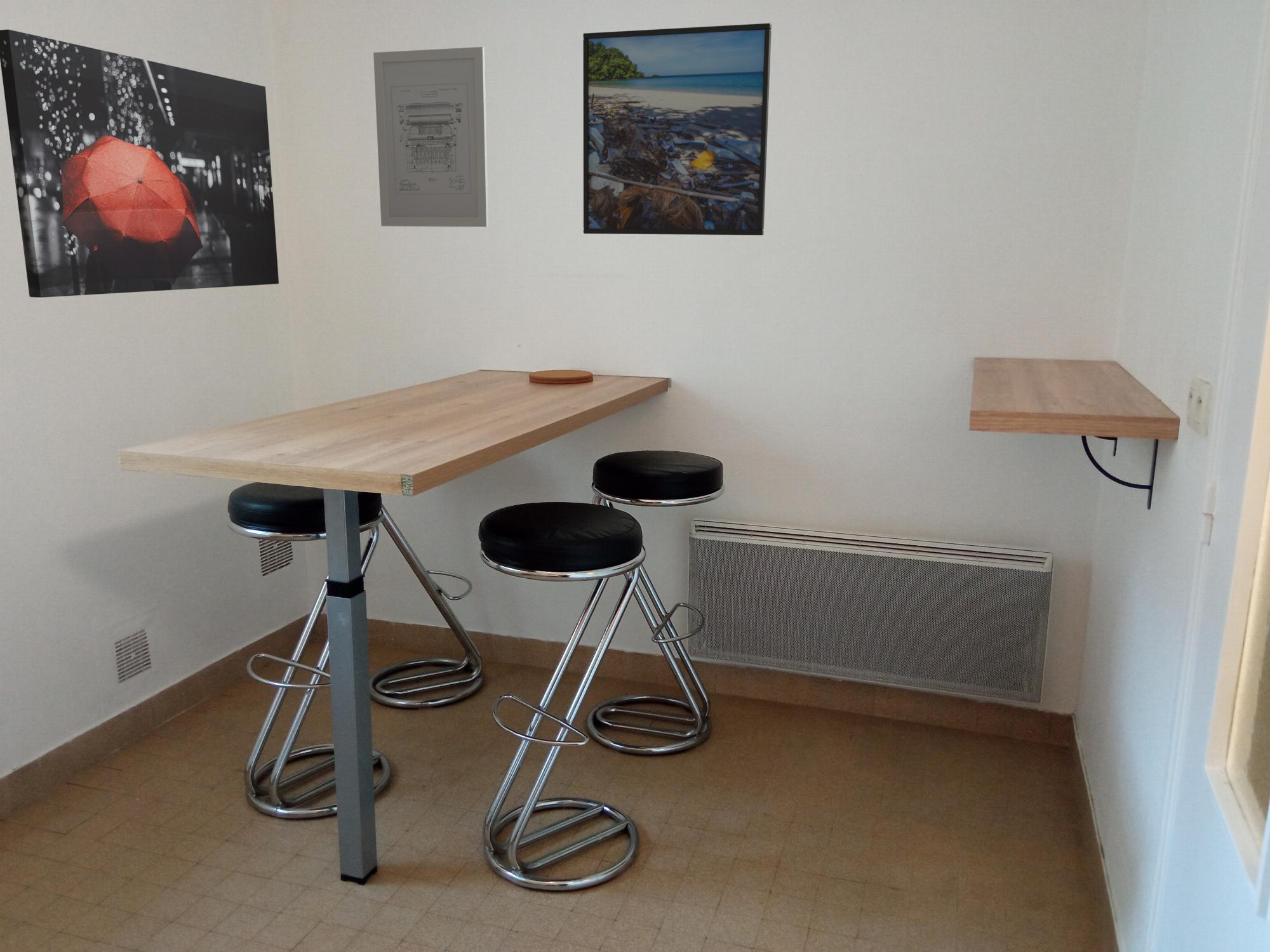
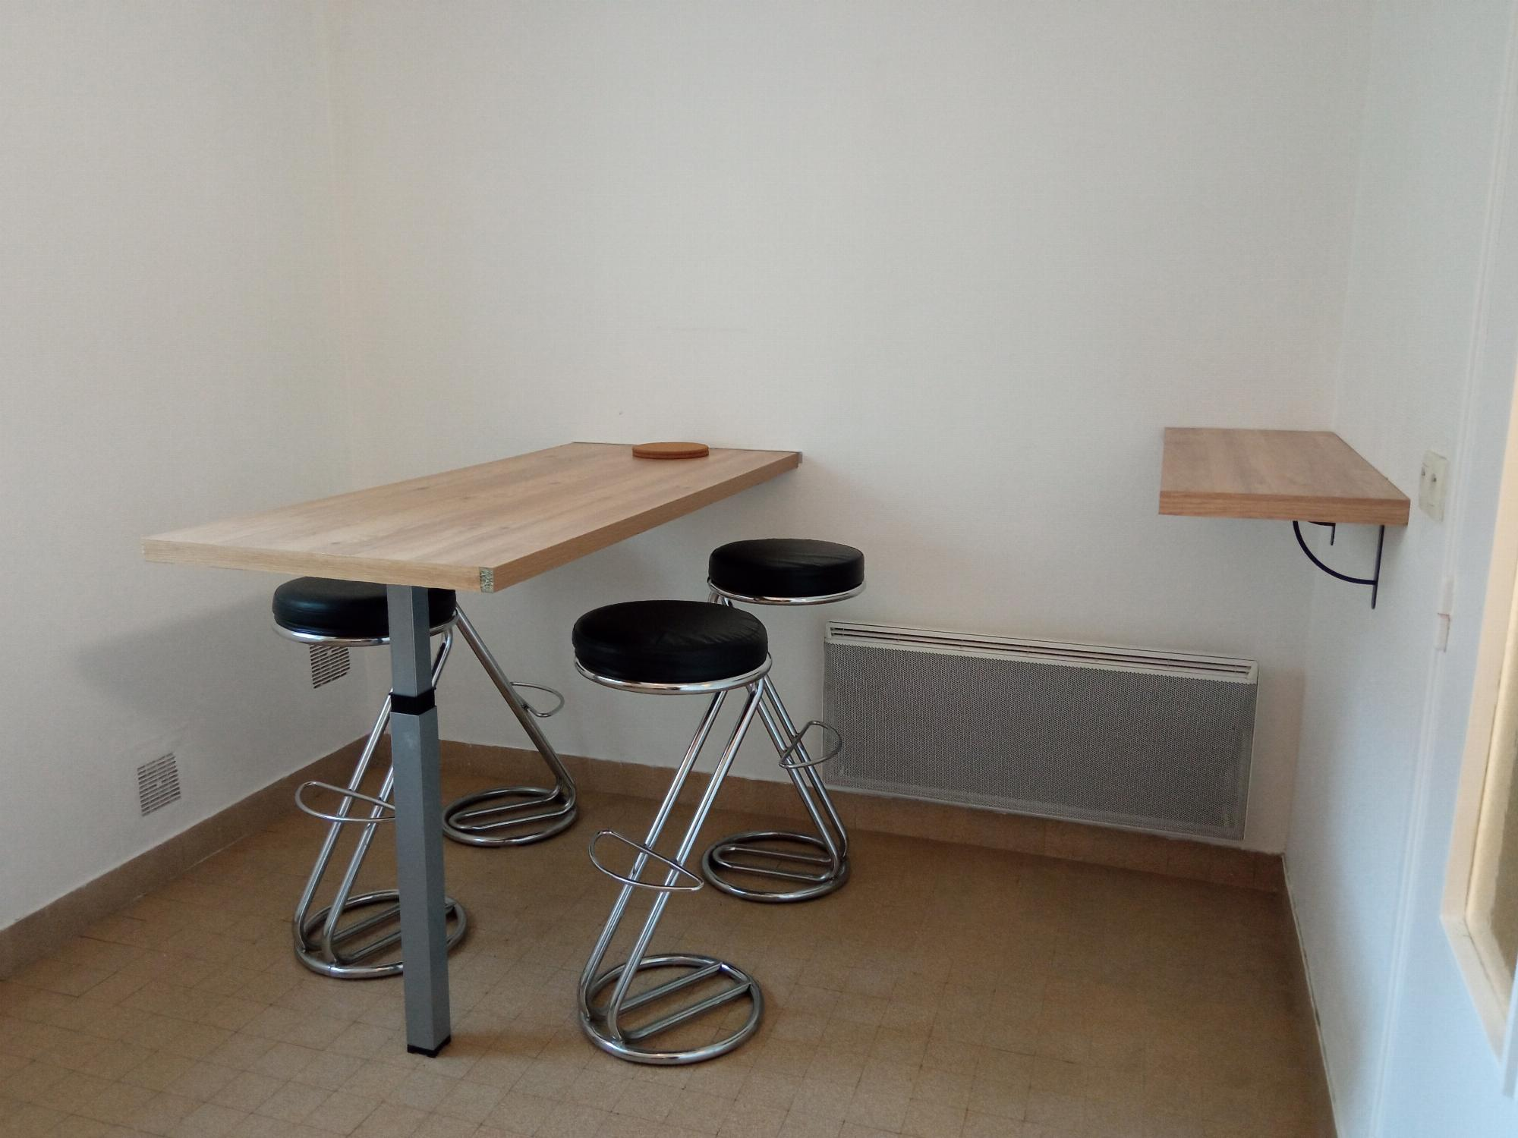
- wall art [0,29,279,298]
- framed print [582,23,772,236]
- wall art [373,46,489,227]
